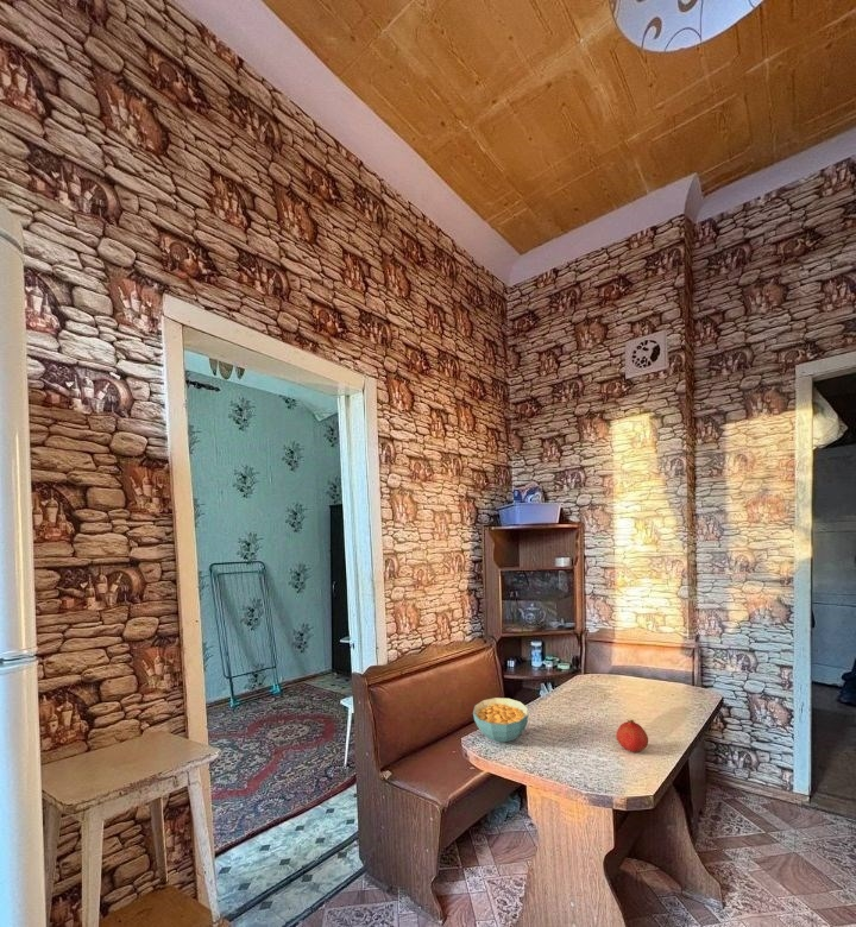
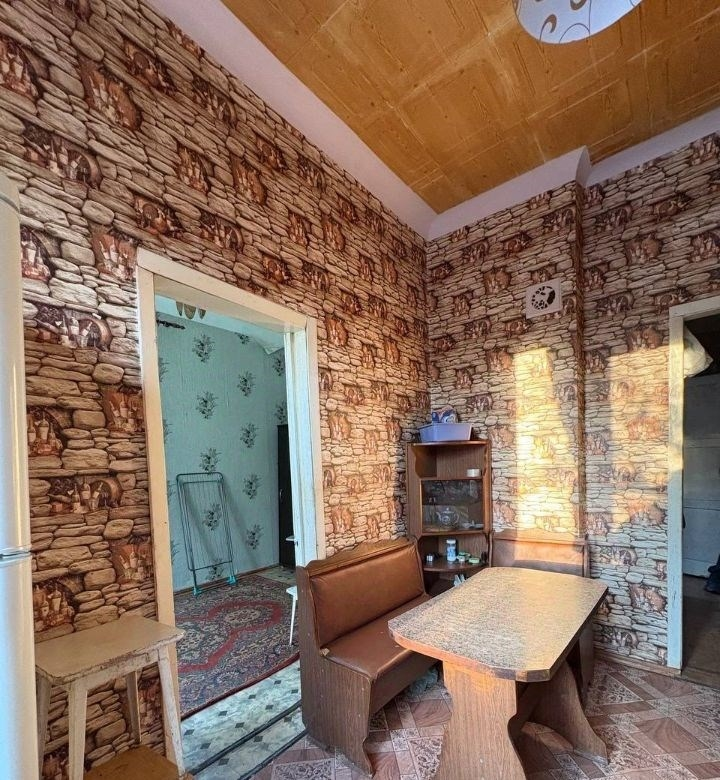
- fruit [615,719,649,753]
- cereal bowl [472,696,529,743]
